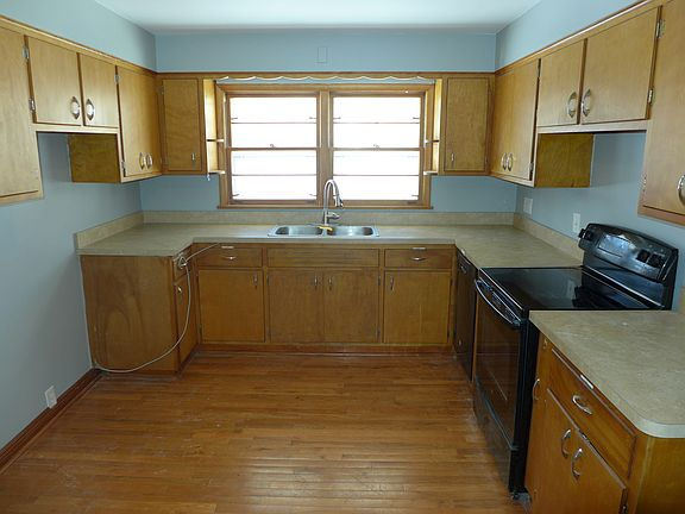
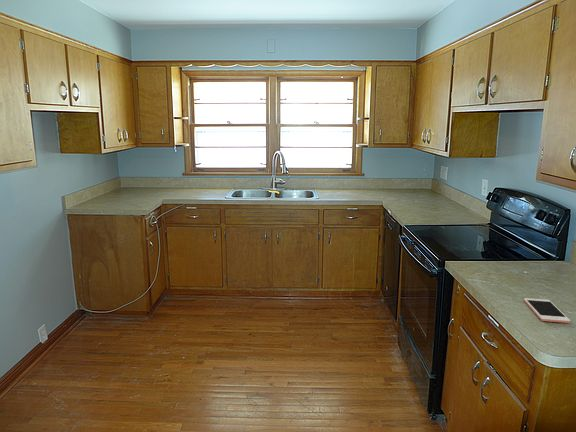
+ cell phone [523,297,571,324]
